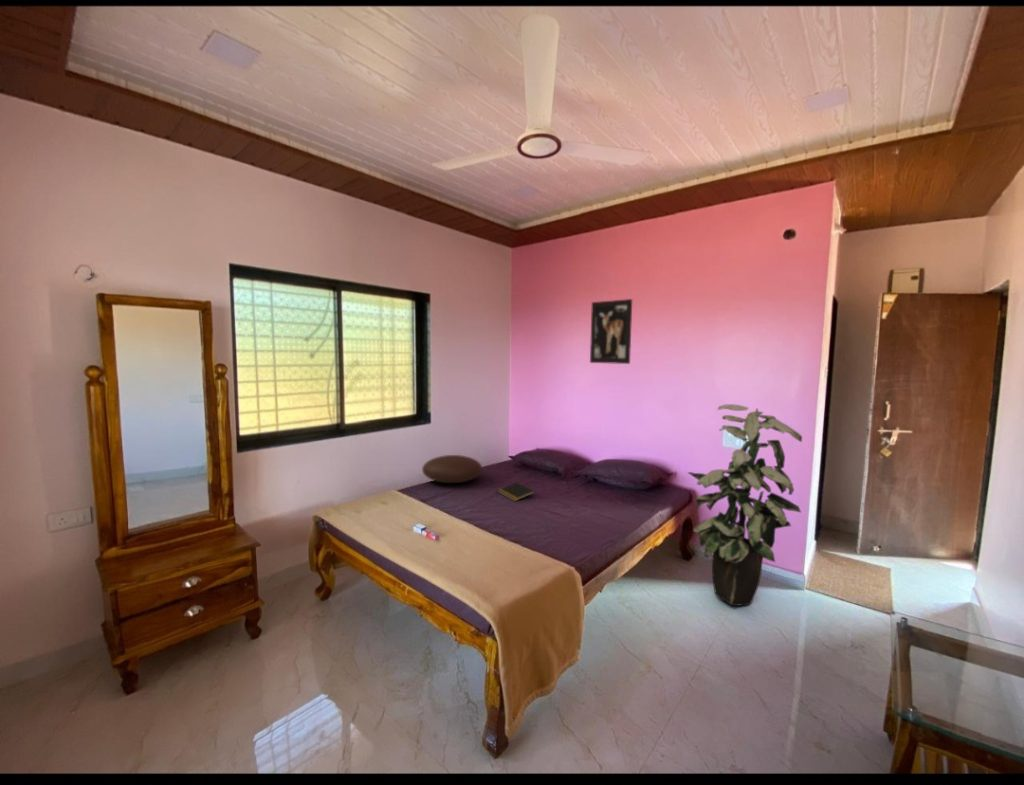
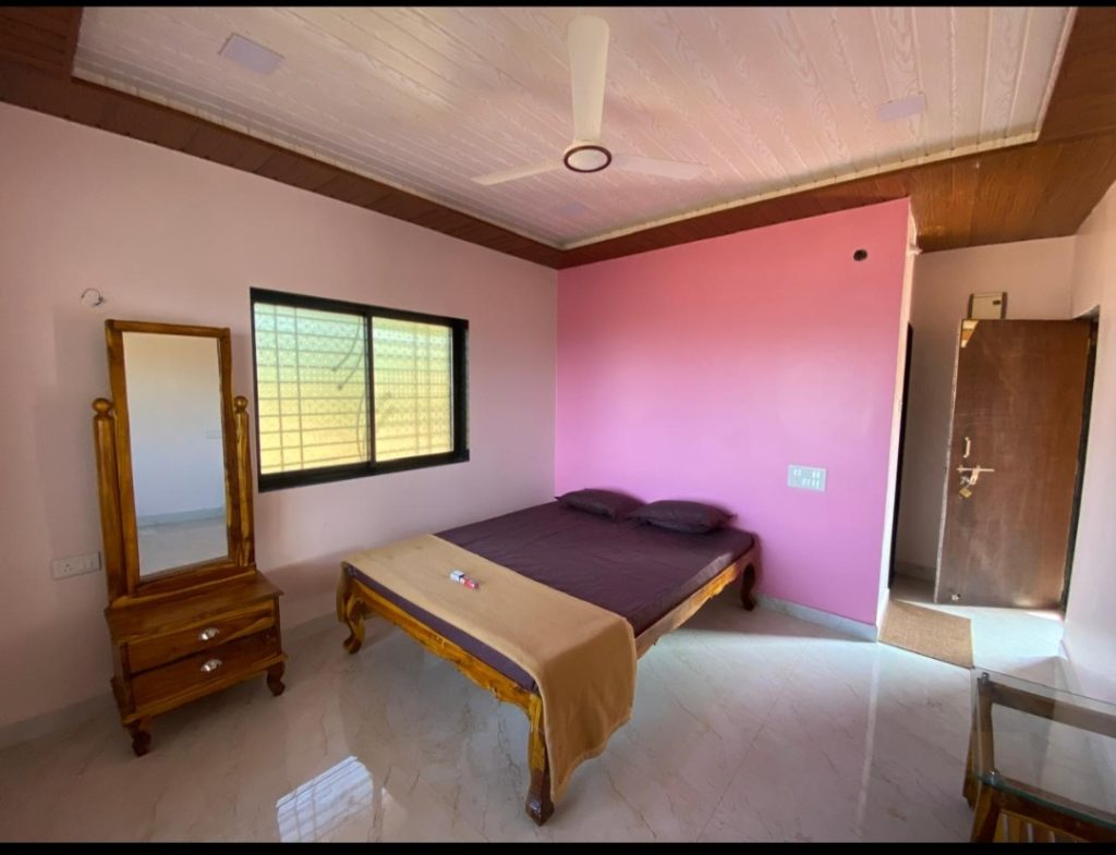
- wall art [589,298,633,365]
- notepad [496,482,536,502]
- indoor plant [687,403,803,607]
- cushion [421,454,483,484]
